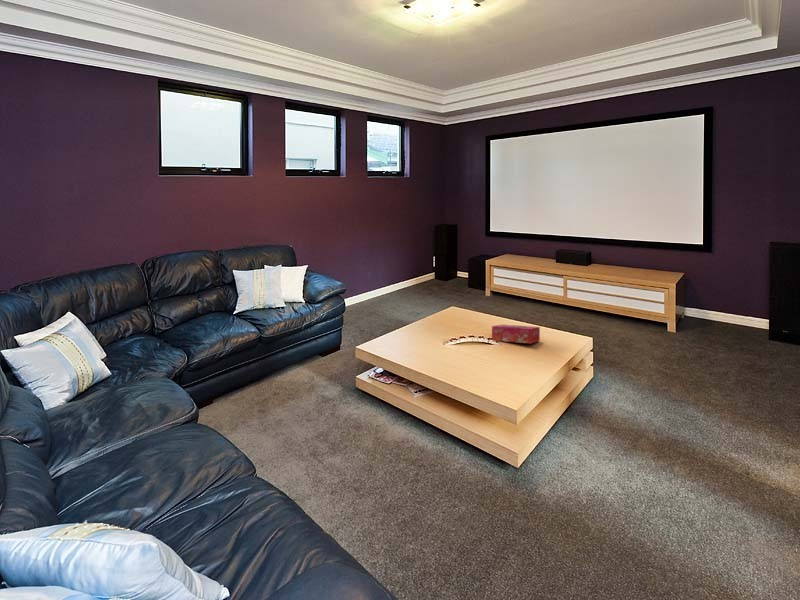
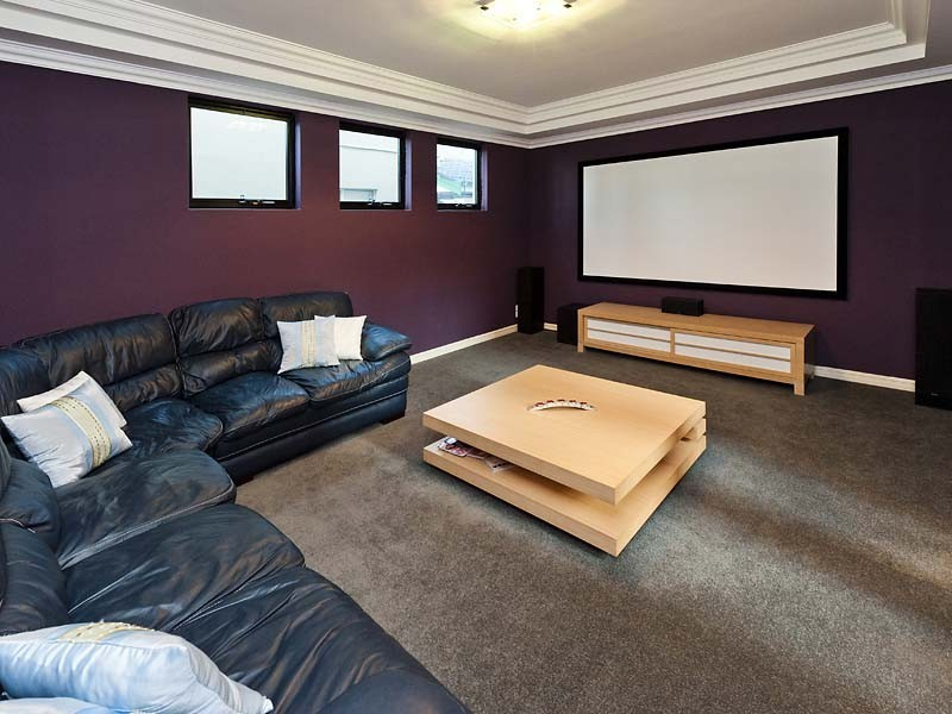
- tissue box [491,324,541,345]
